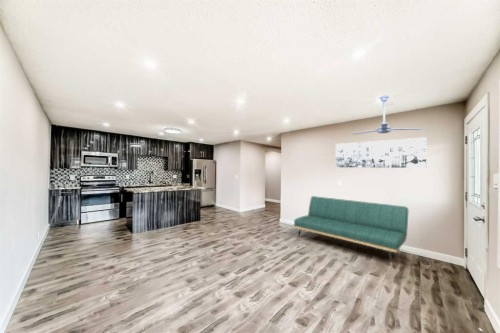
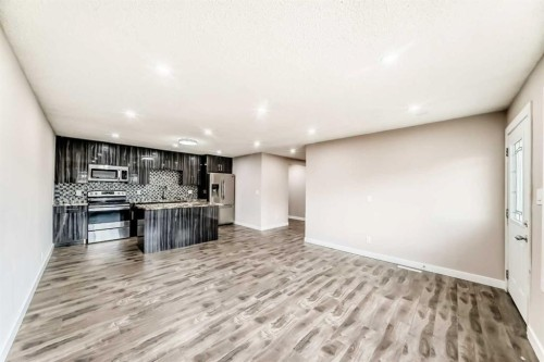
- ceiling fan [351,94,423,135]
- sofa [293,195,409,268]
- wall art [335,136,427,169]
